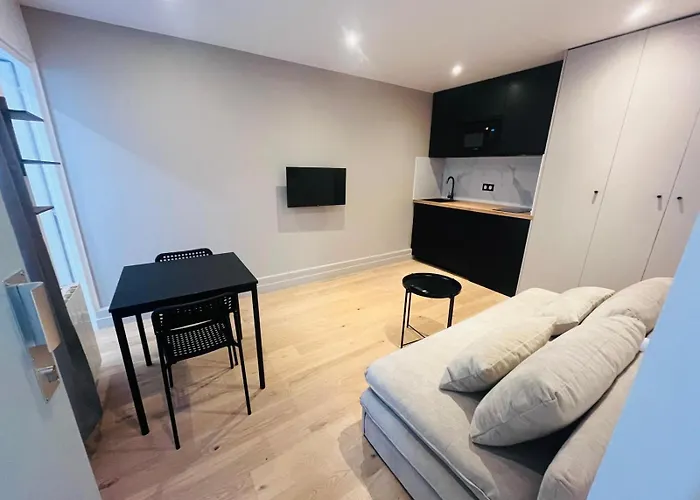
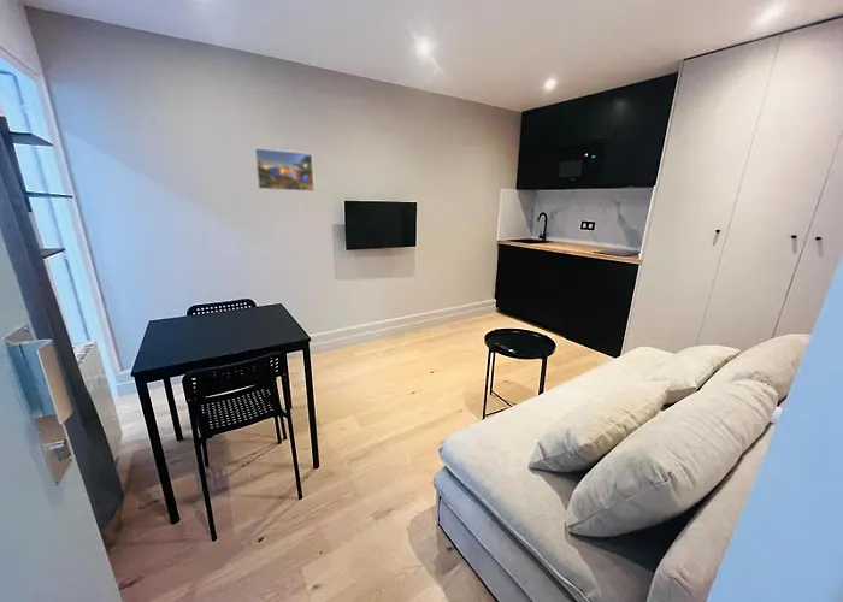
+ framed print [253,147,316,193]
